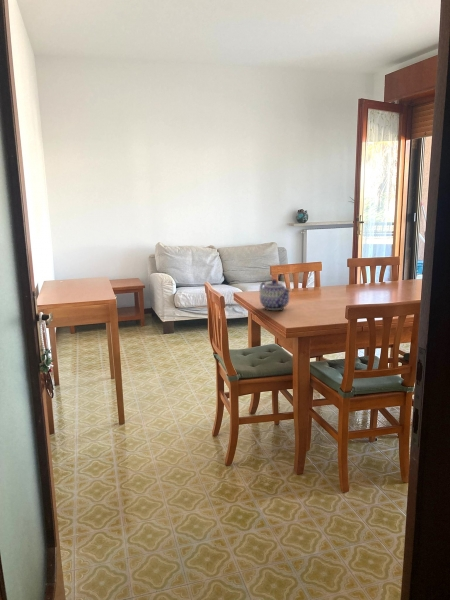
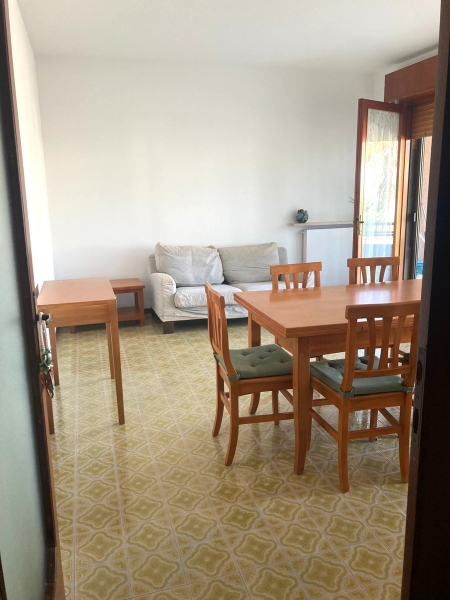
- teapot [259,278,291,311]
